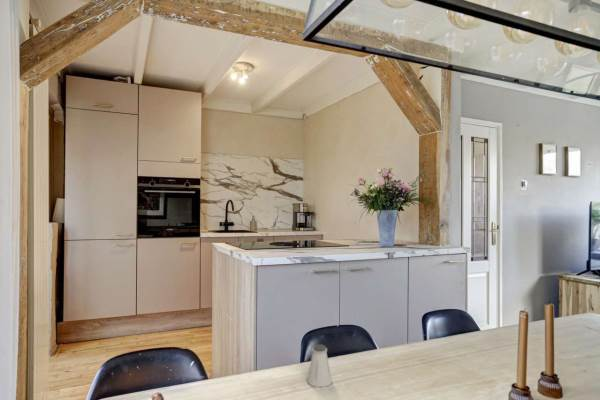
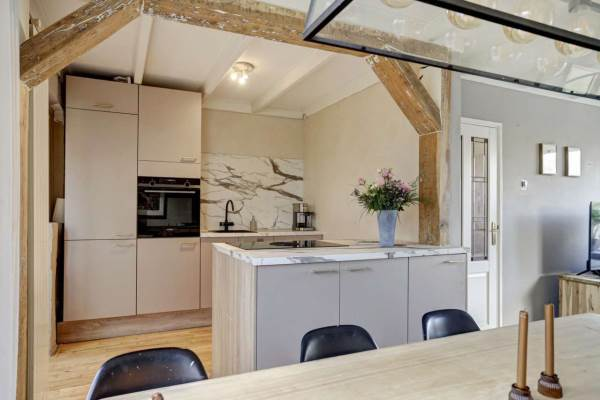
- saltshaker [306,343,333,388]
